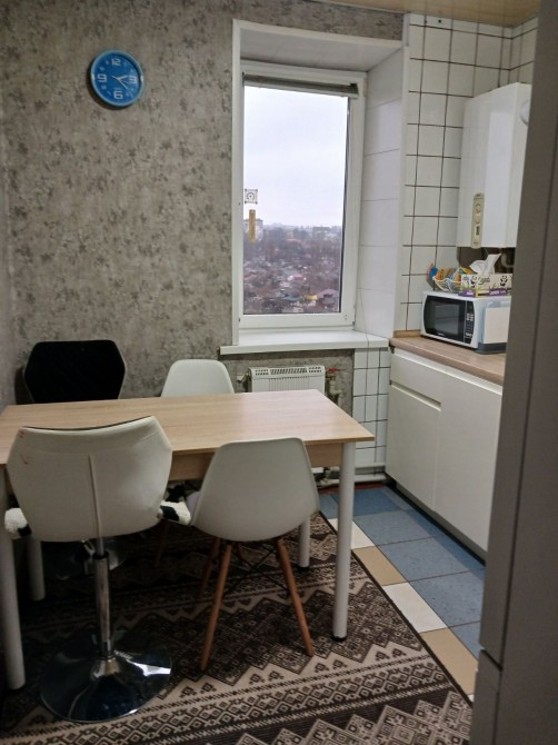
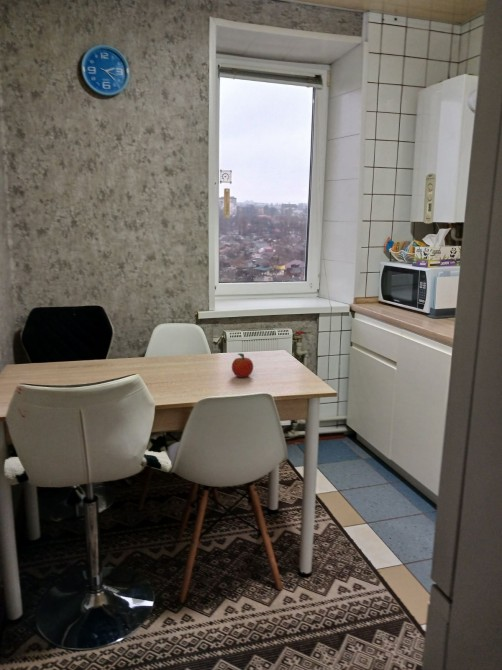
+ fruit [231,352,254,378]
